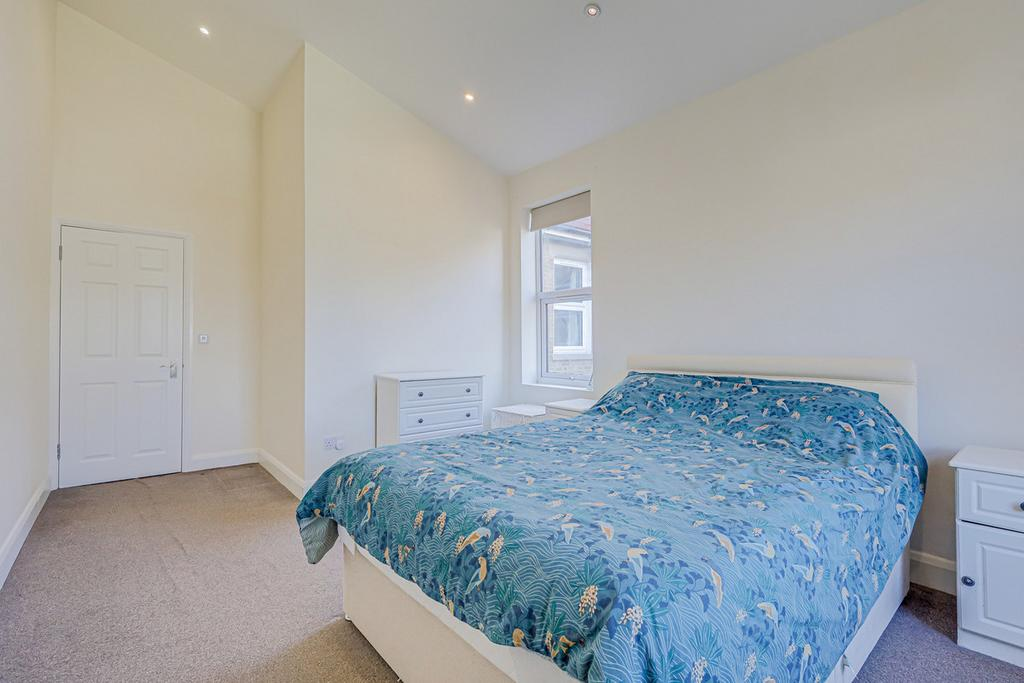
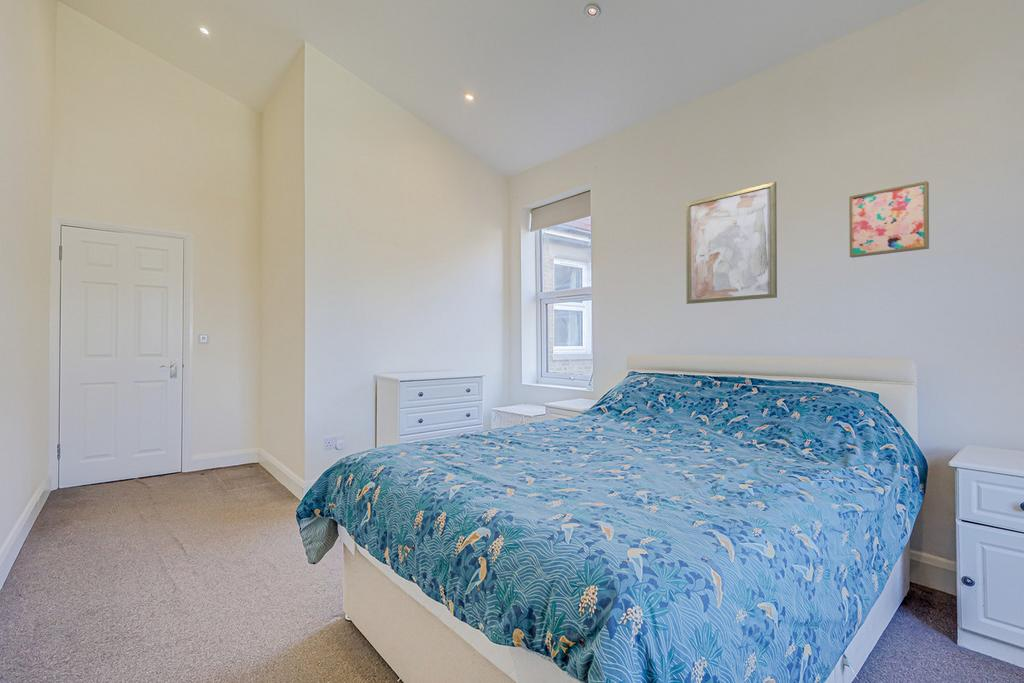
+ wall art [848,180,930,259]
+ wall art [685,181,778,305]
